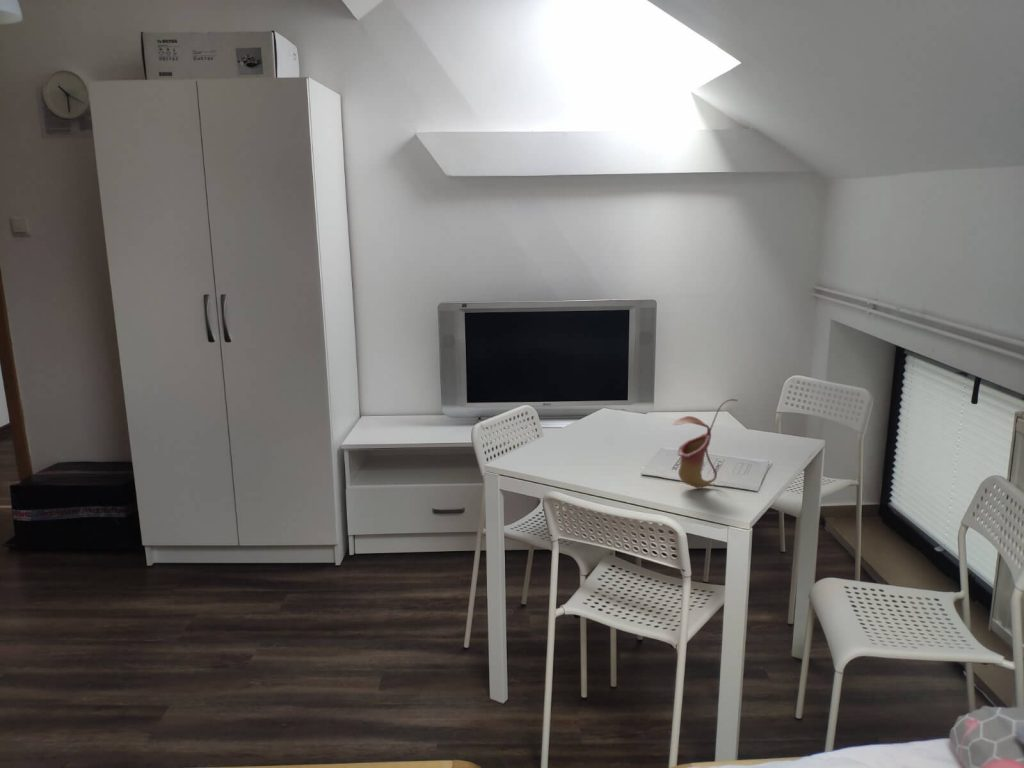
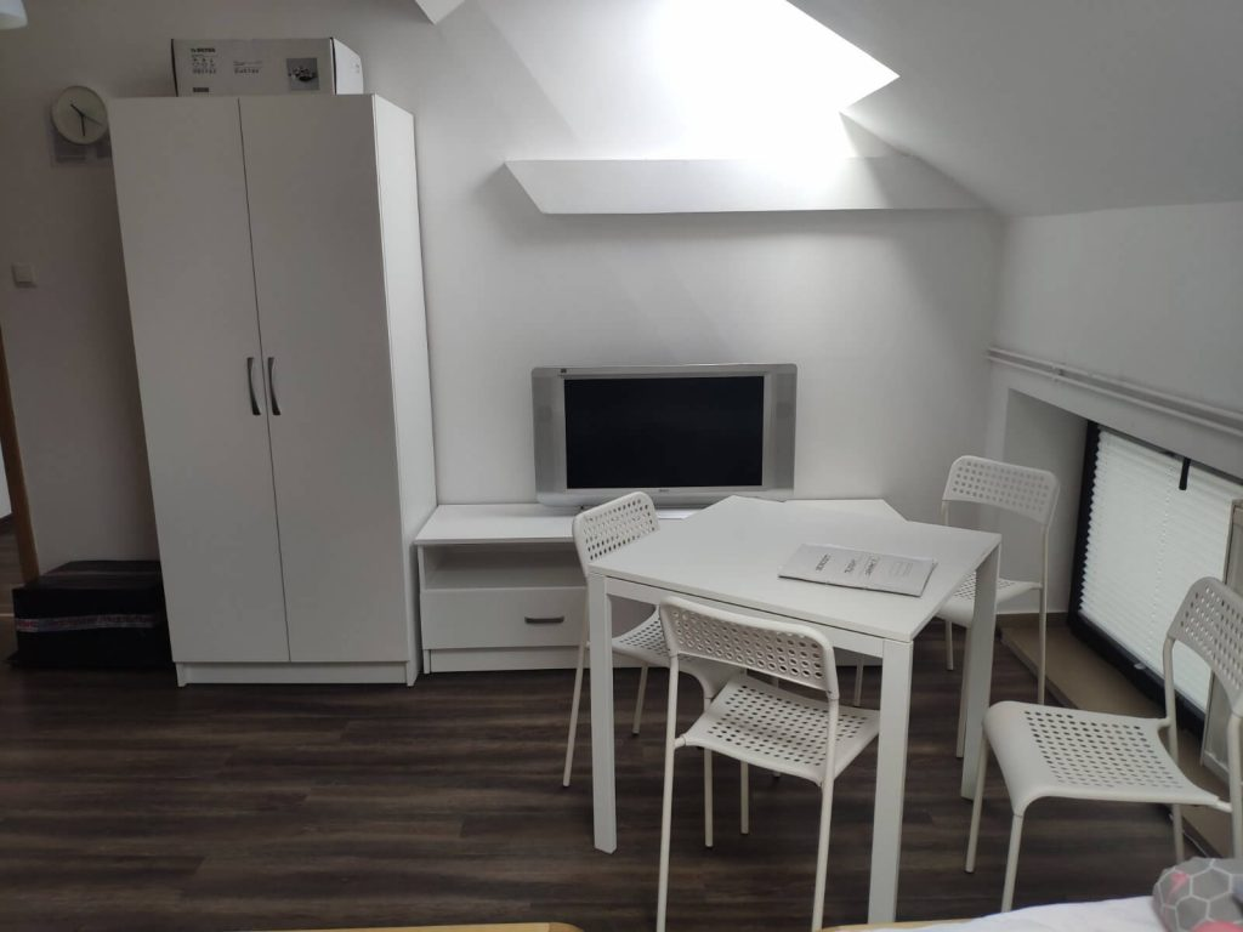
- pitcher plant [671,398,739,489]
